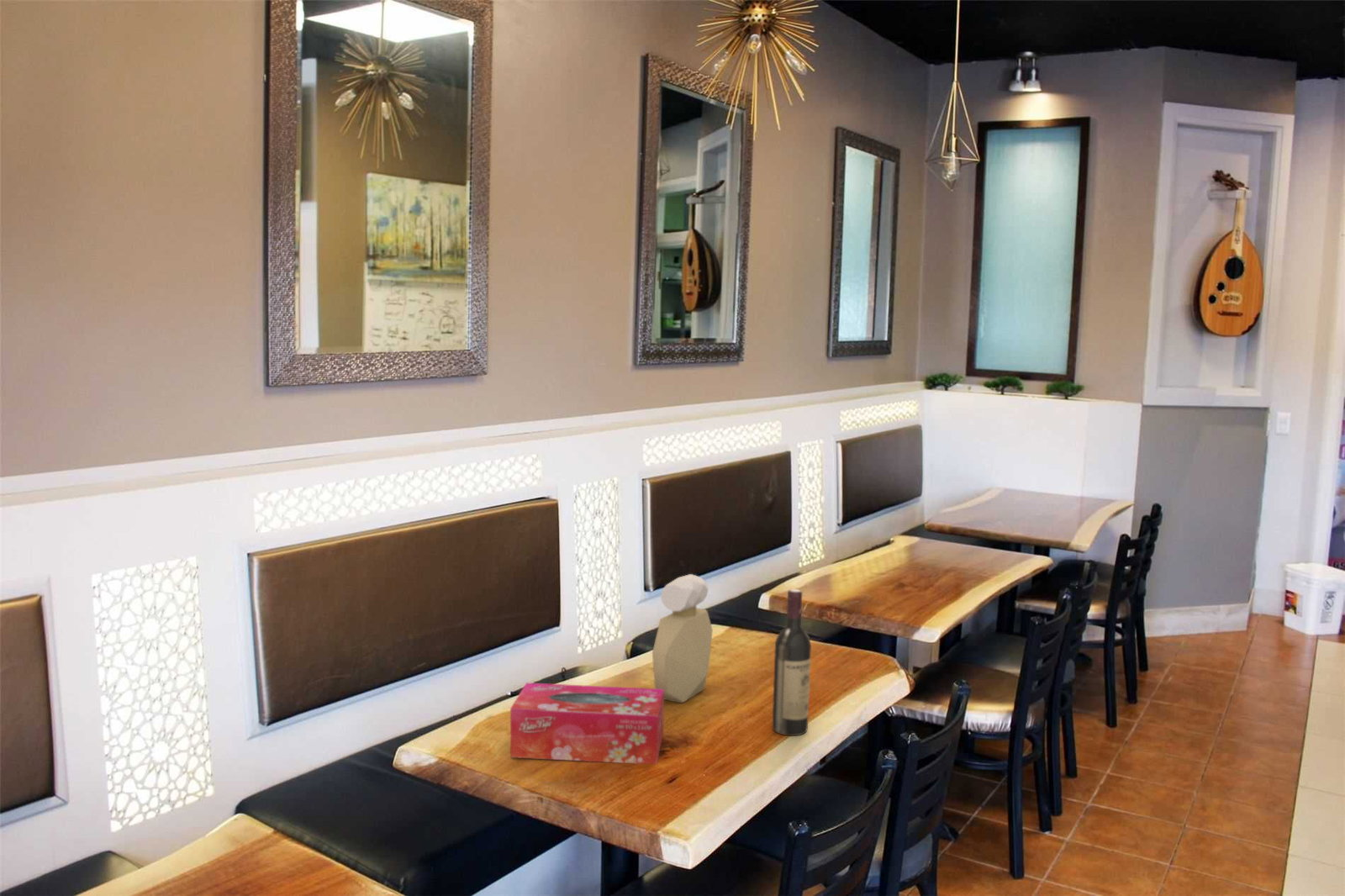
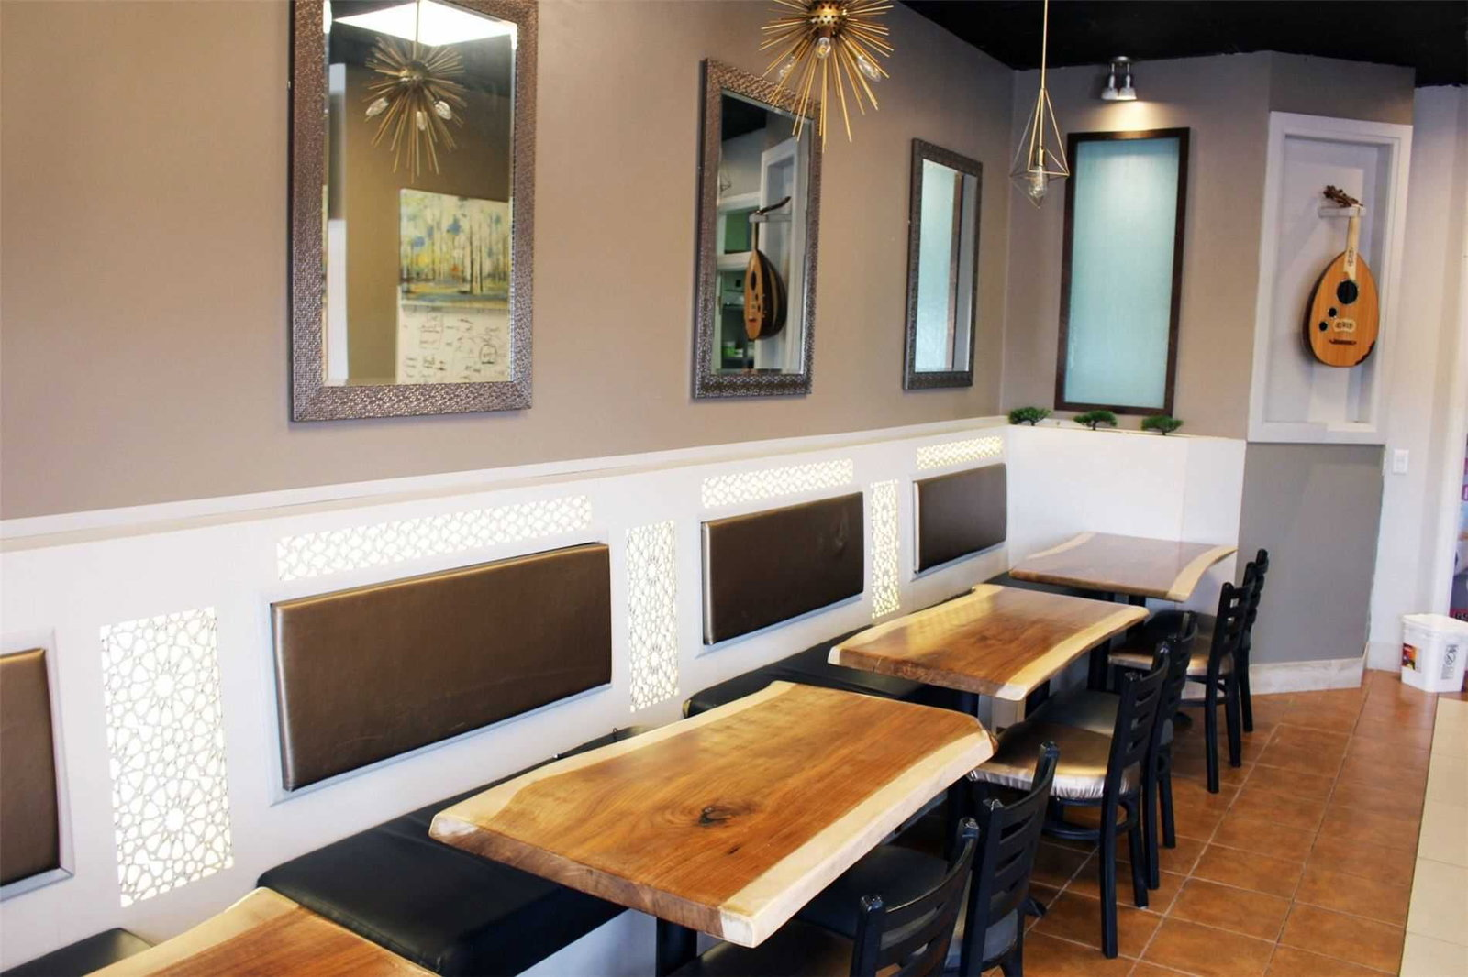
- wine bottle [772,588,812,736]
- tissue box [509,682,665,765]
- perfume bottle [651,573,714,704]
